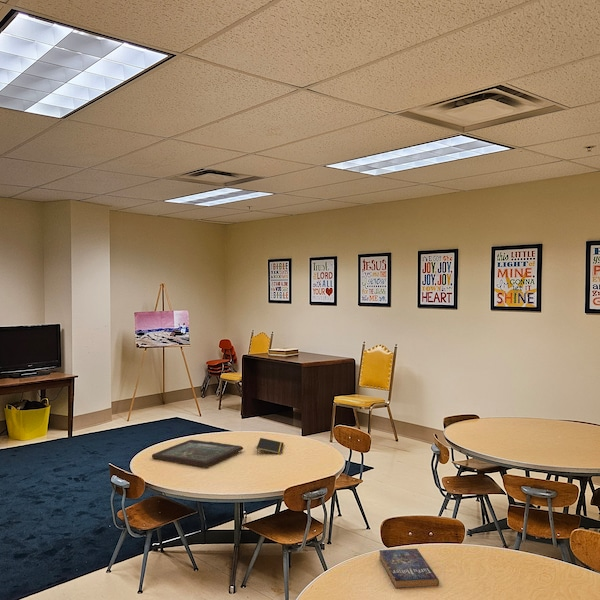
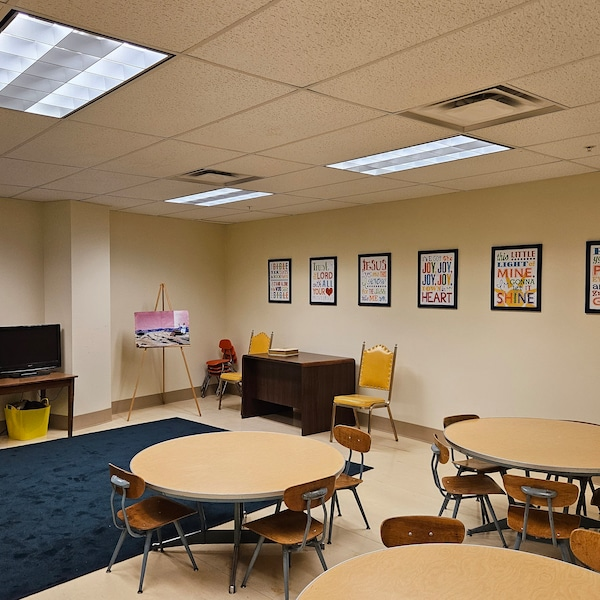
- notepad [256,437,285,455]
- board game [151,439,244,467]
- book [378,548,440,590]
